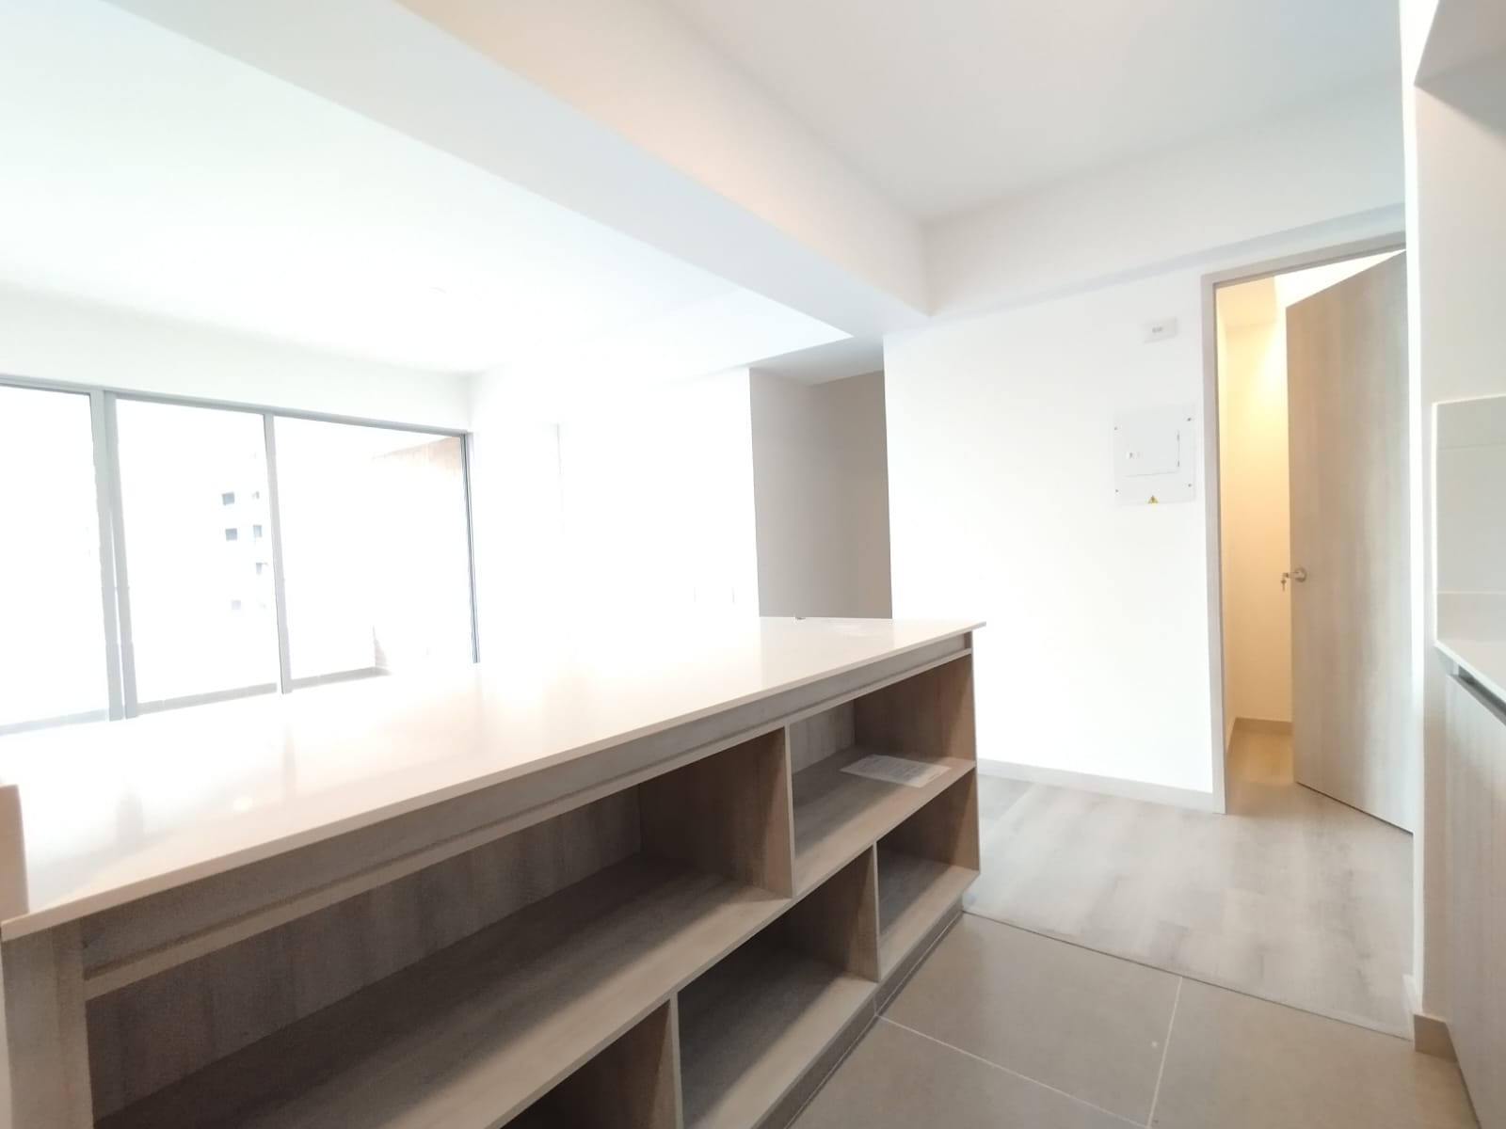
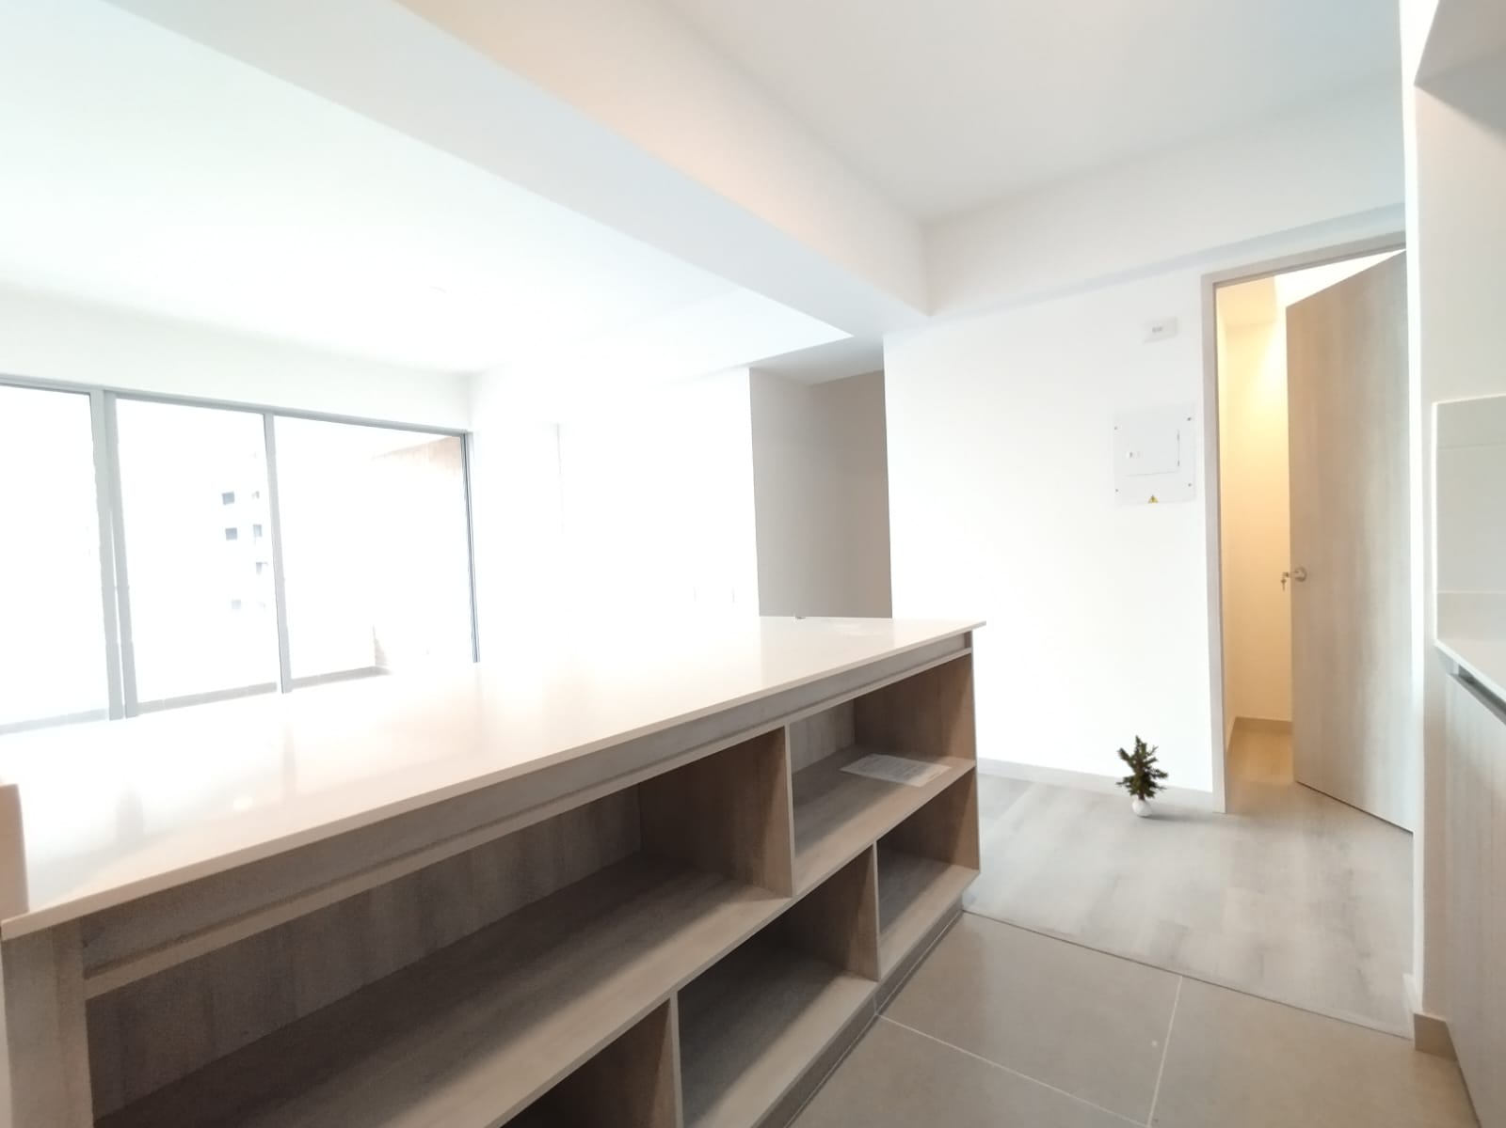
+ potted plant [1112,735,1170,818]
